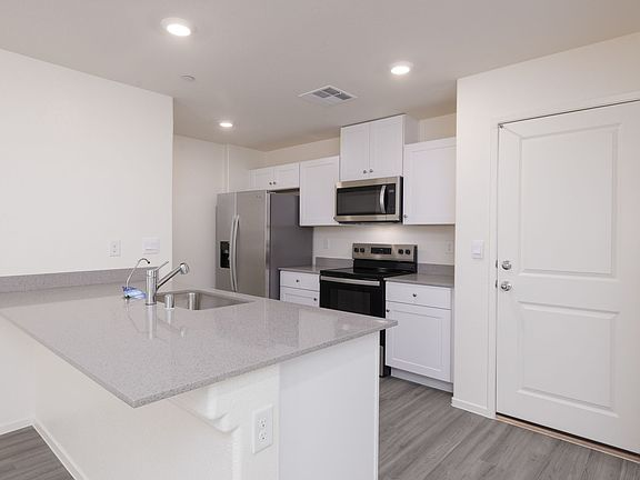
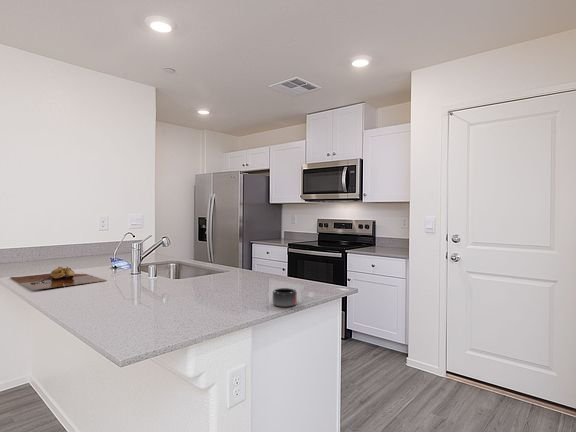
+ cutting board [9,265,107,291]
+ mug [271,287,298,308]
